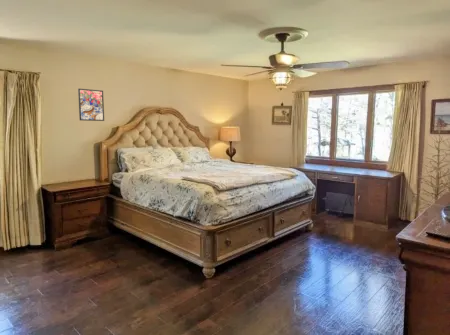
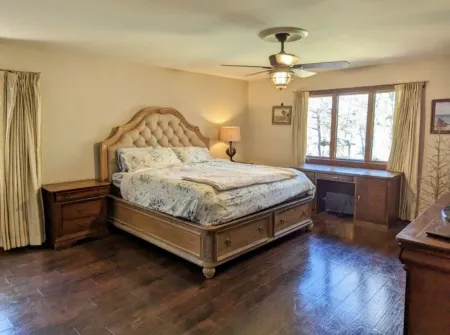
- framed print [77,88,105,122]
